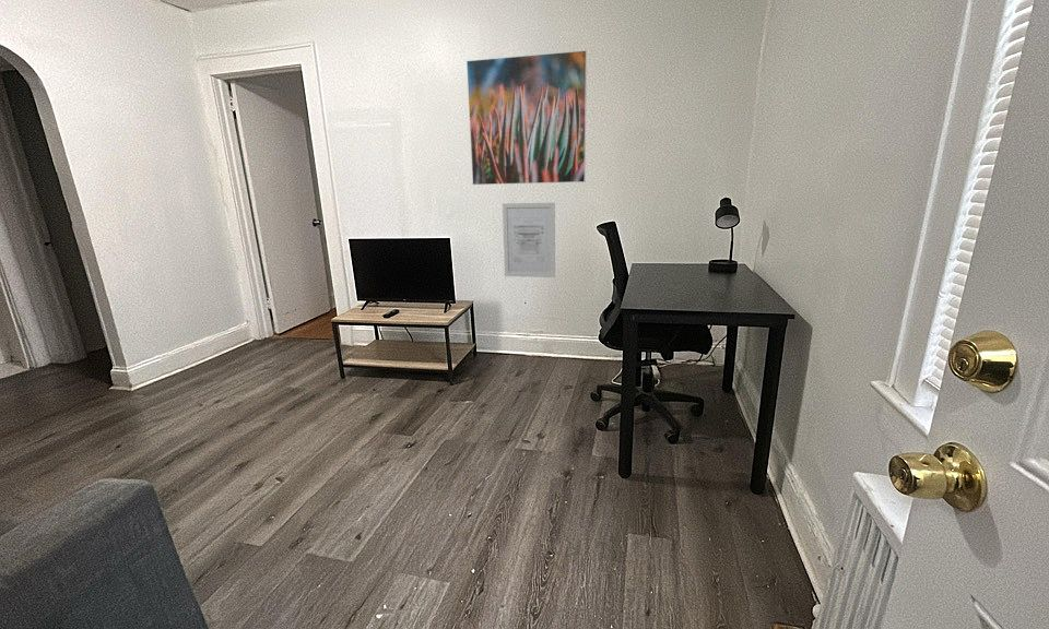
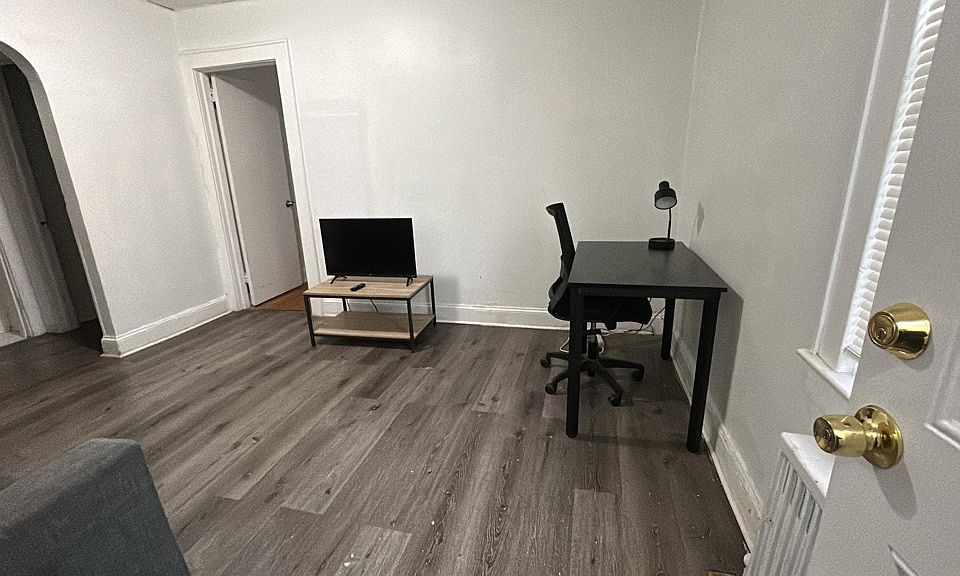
- wall art [502,202,556,278]
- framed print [465,49,588,186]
